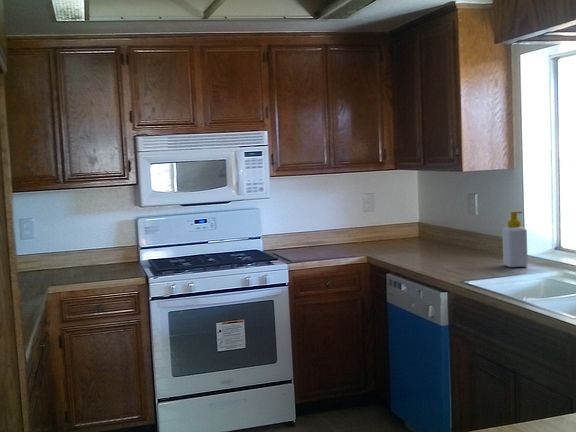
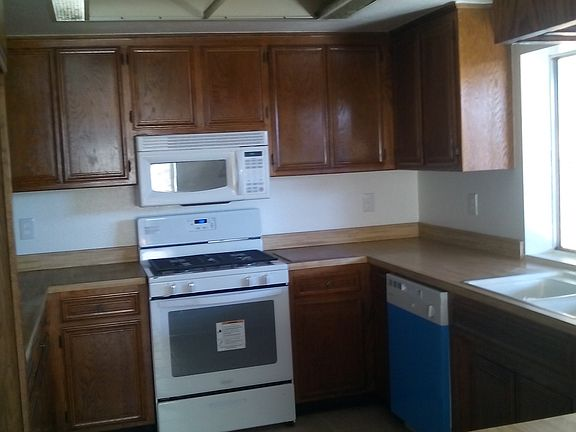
- soap bottle [501,210,529,268]
